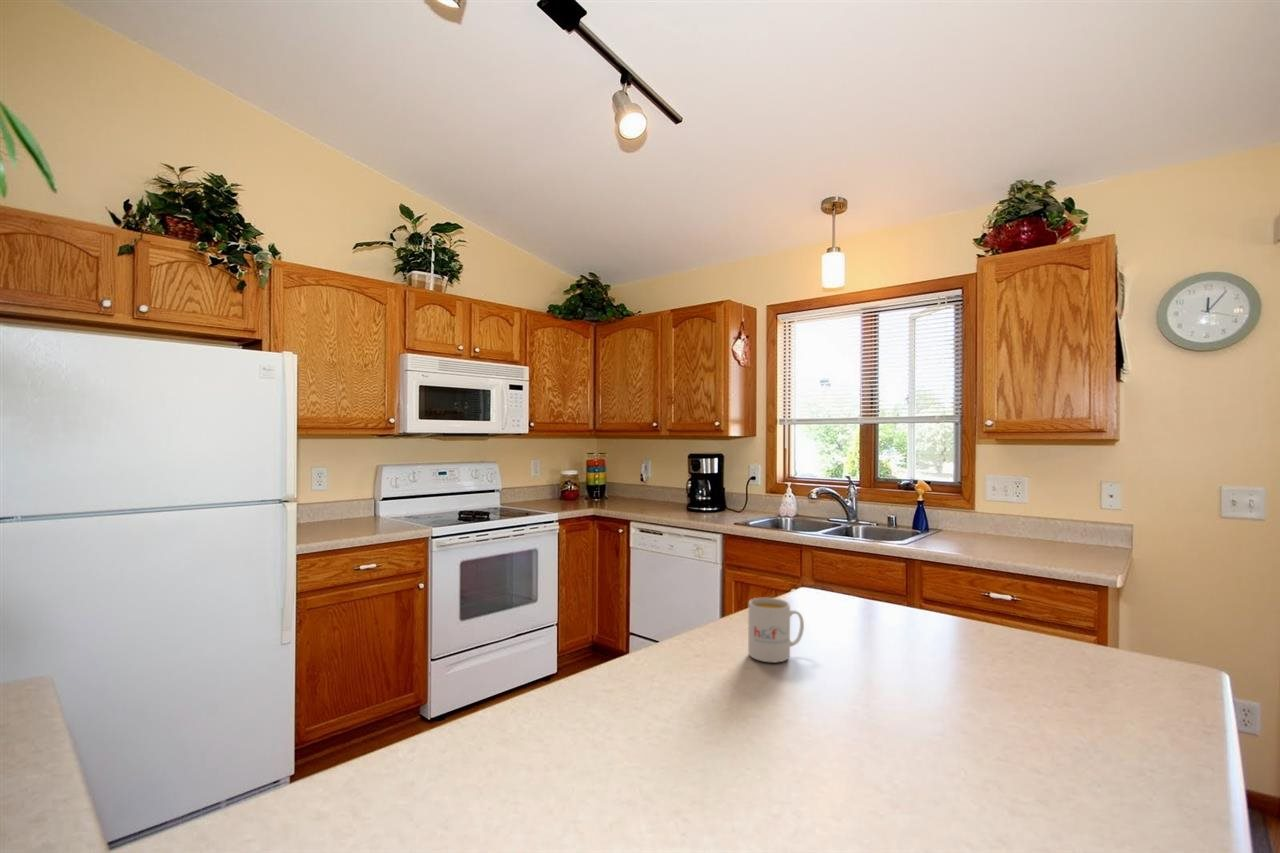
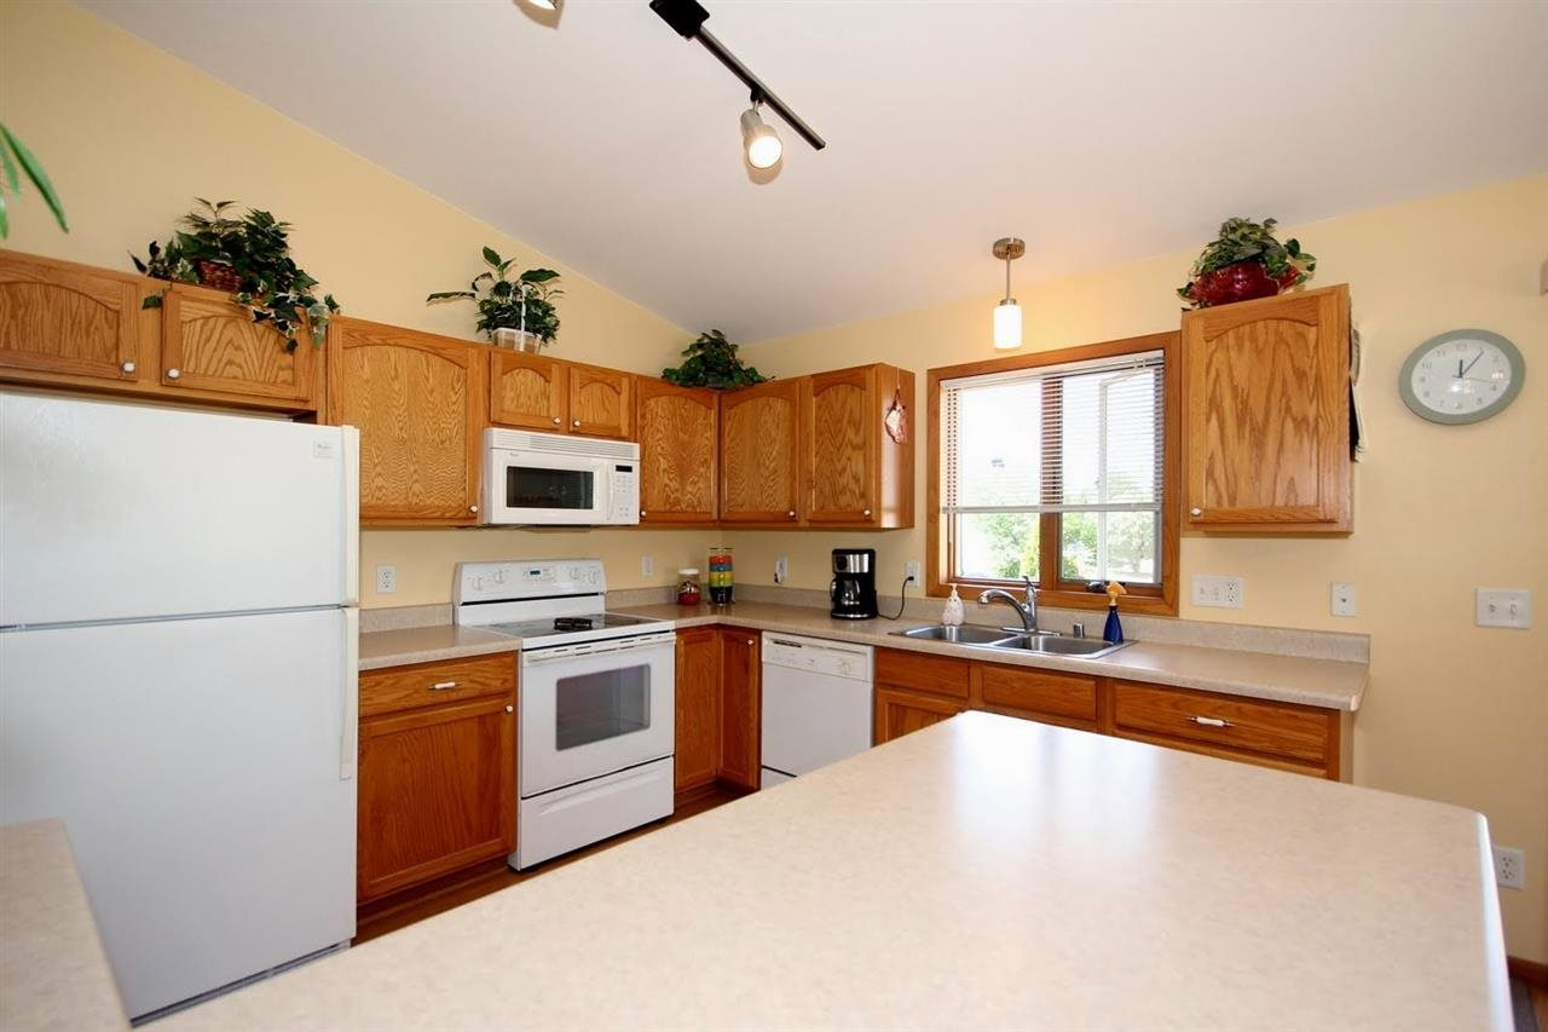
- mug [747,597,805,663]
